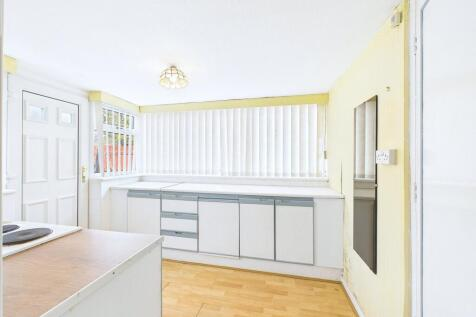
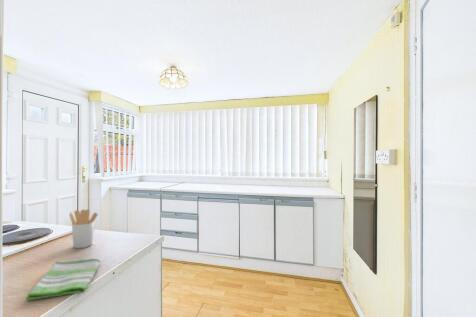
+ utensil holder [69,208,99,249]
+ dish towel [25,258,101,301]
